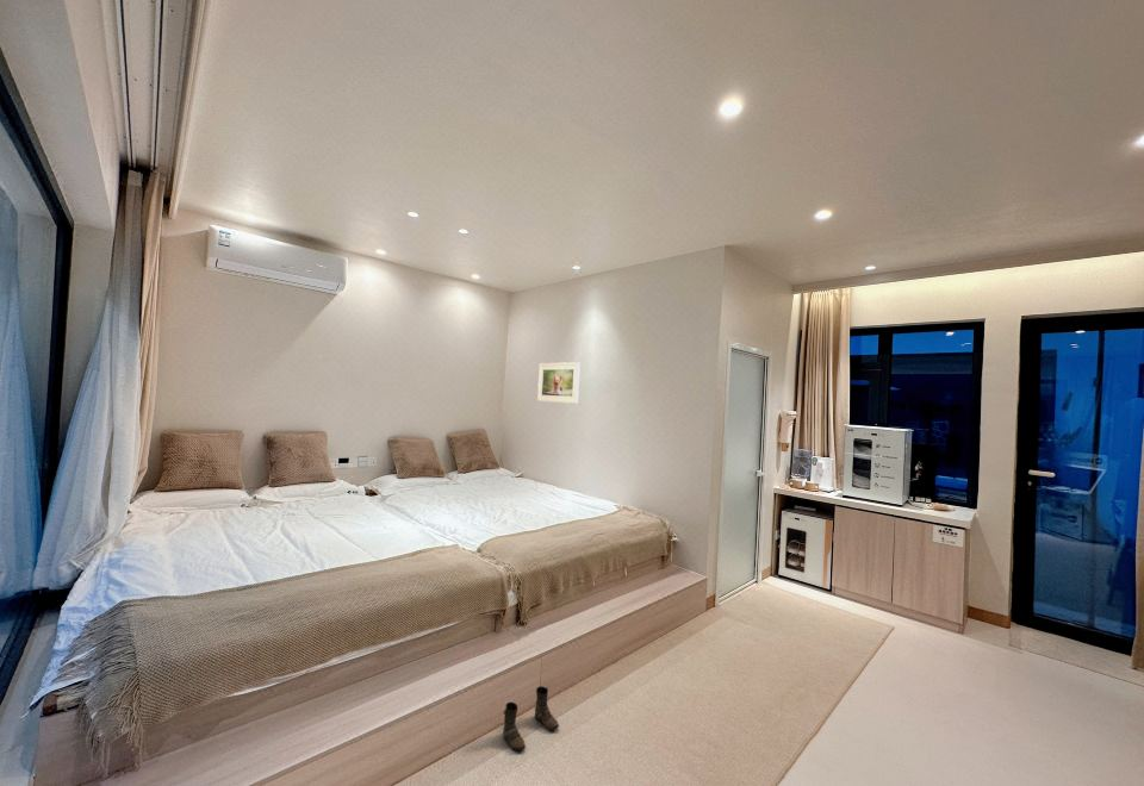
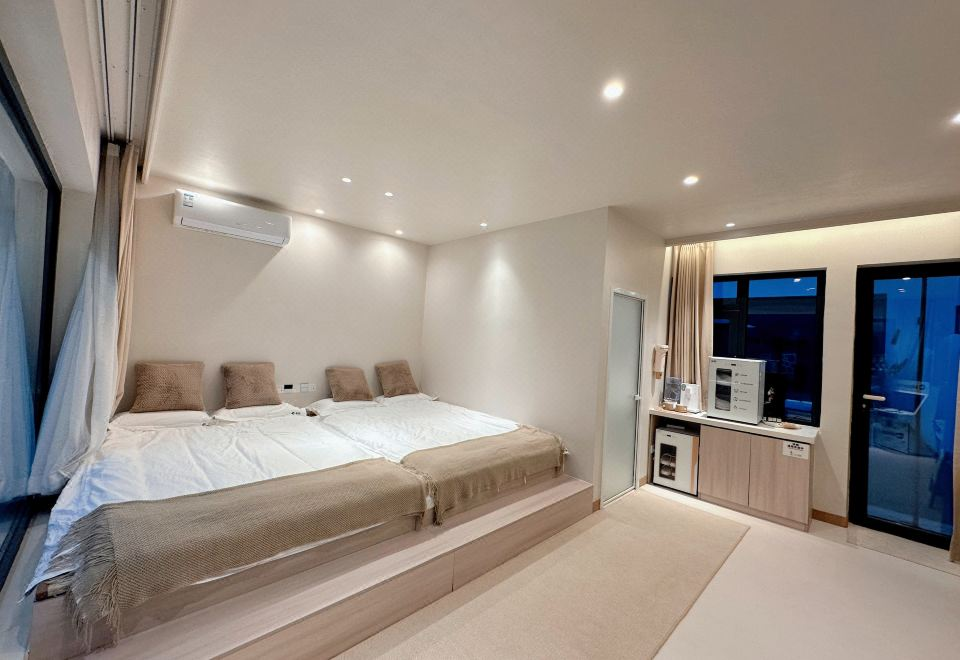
- boots [502,686,560,751]
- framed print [536,361,582,405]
